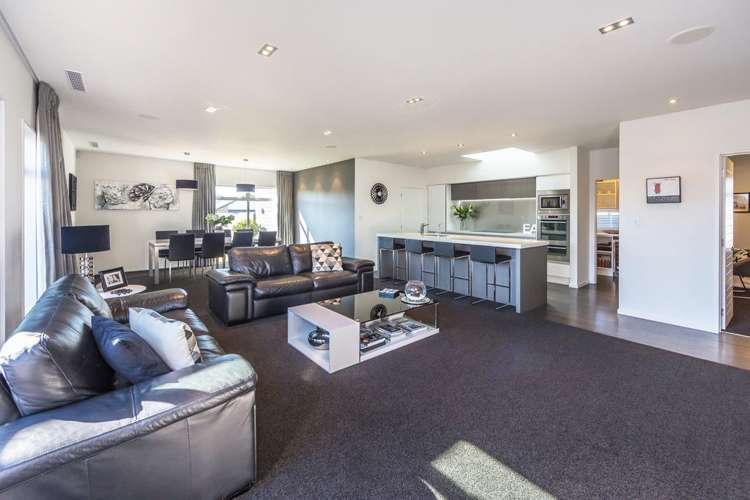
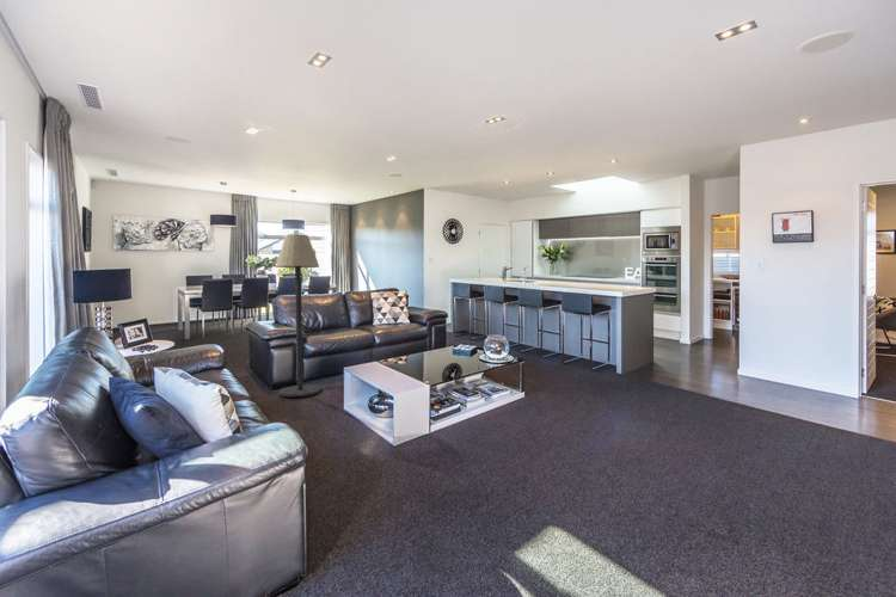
+ floor lamp [275,233,323,398]
